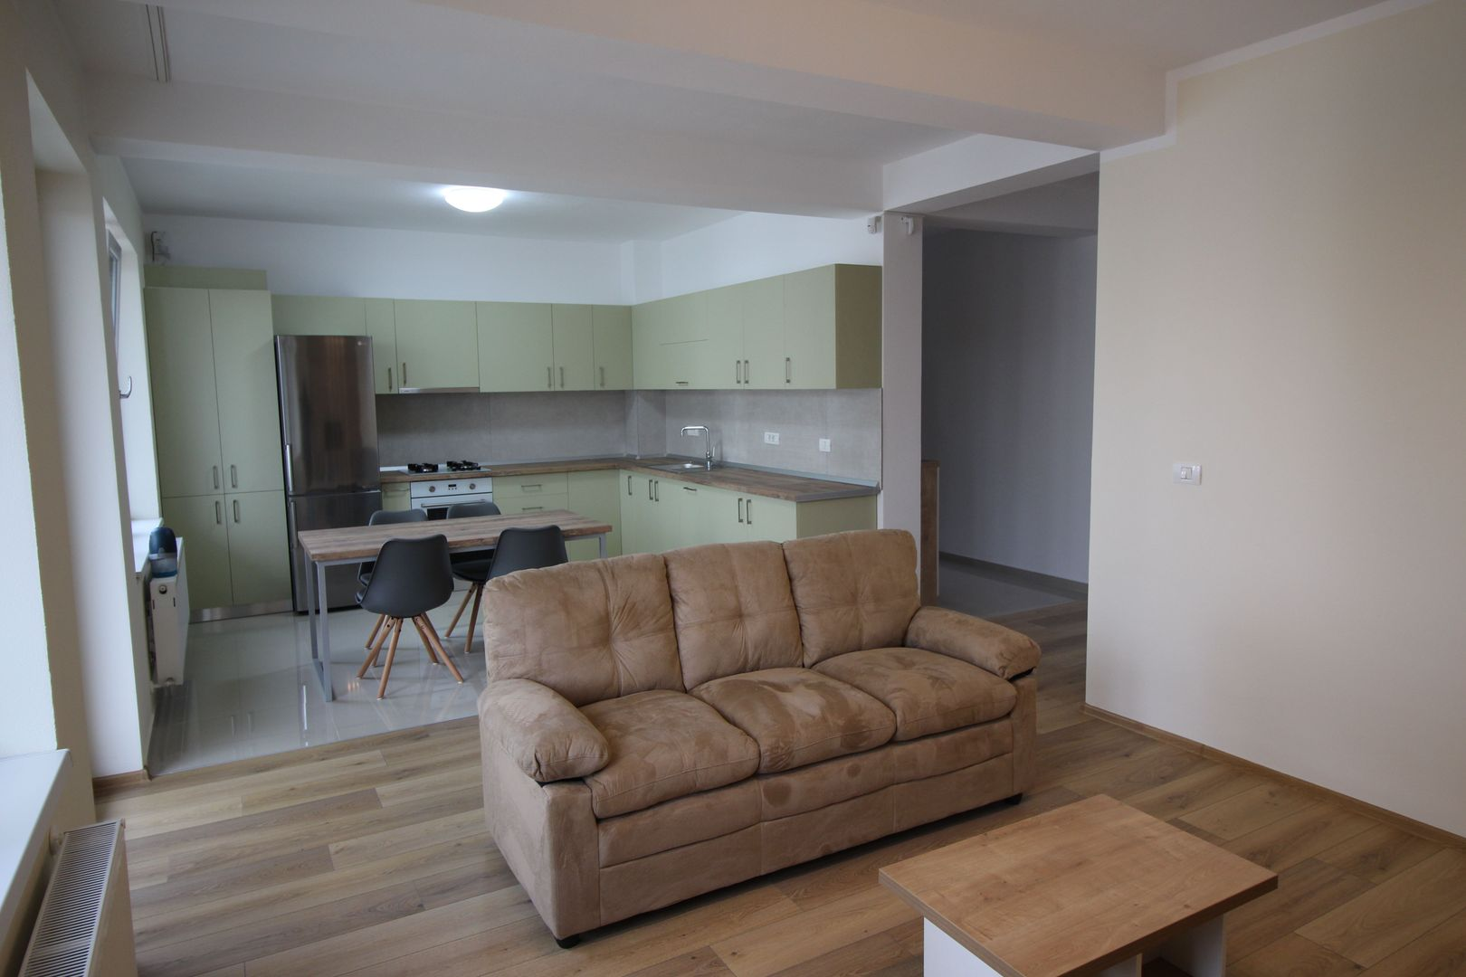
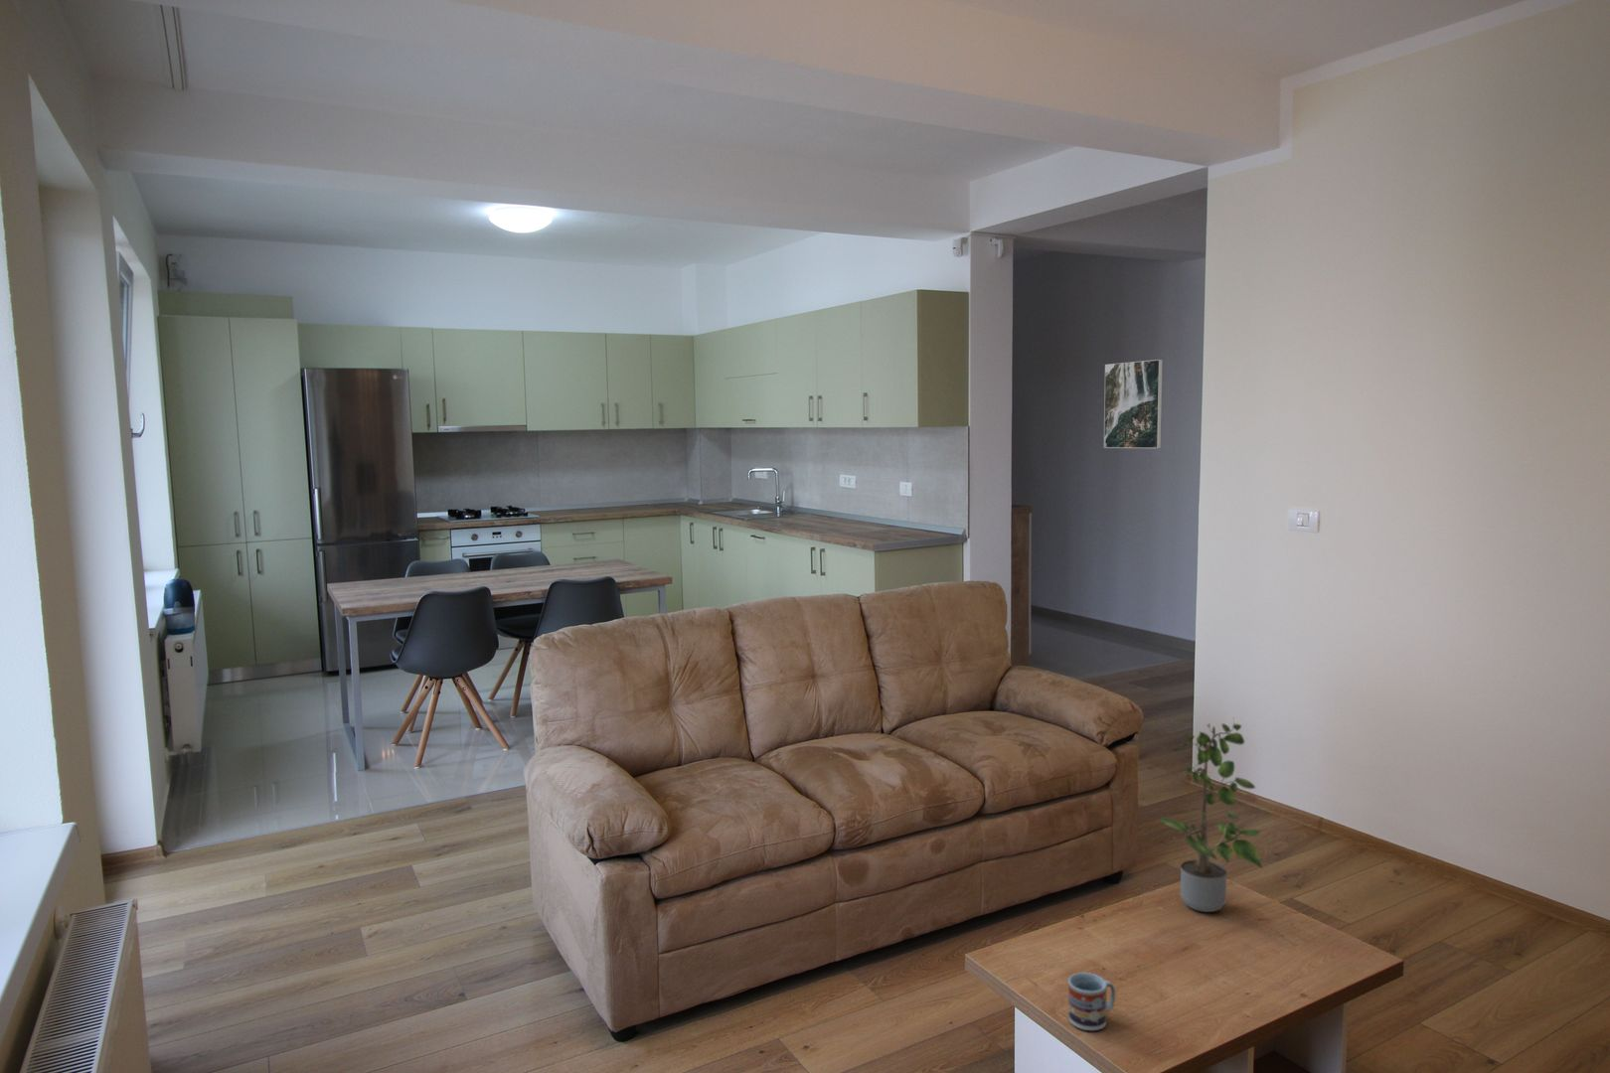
+ cup [1067,971,1118,1031]
+ potted plant [1158,719,1263,913]
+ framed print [1103,358,1163,449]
